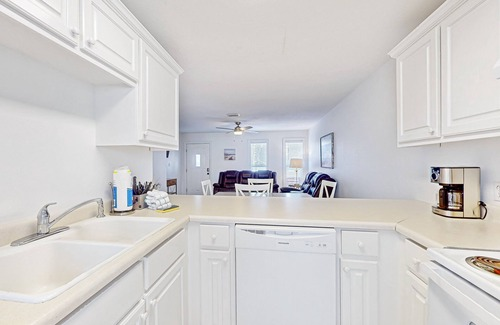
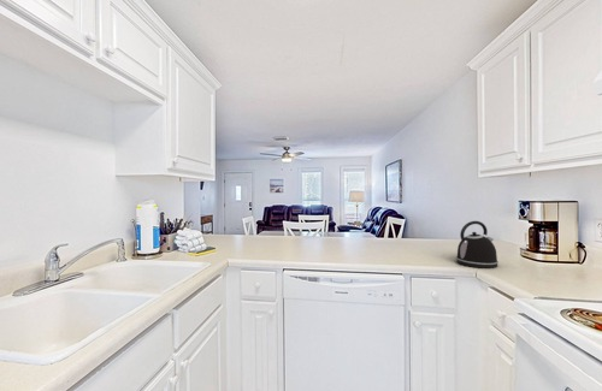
+ kettle [455,220,500,269]
